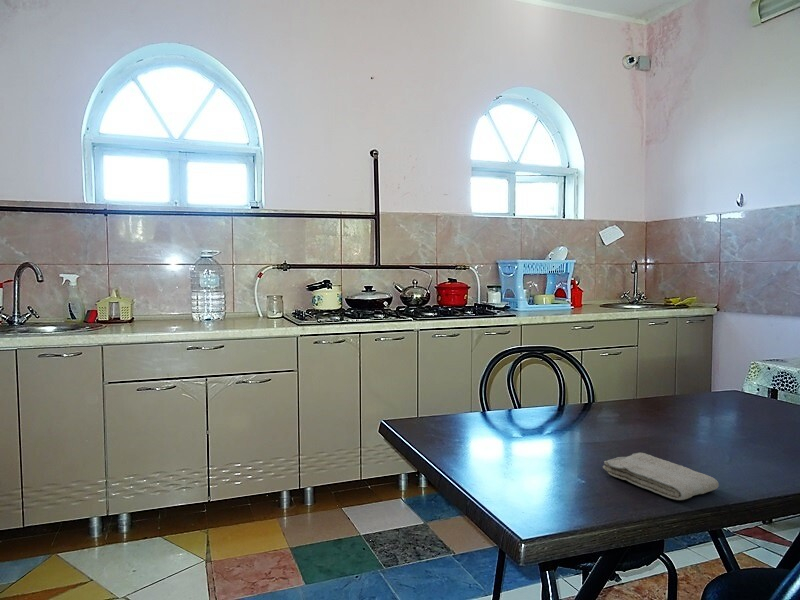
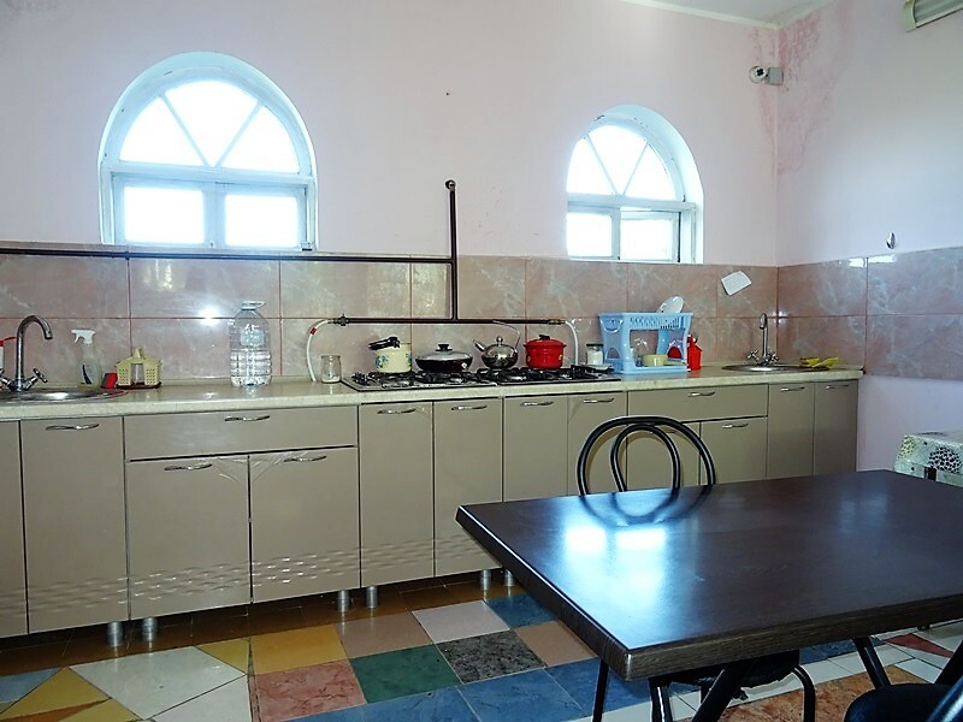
- washcloth [602,452,720,501]
